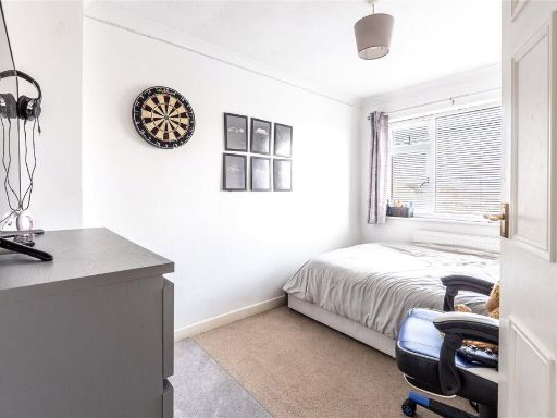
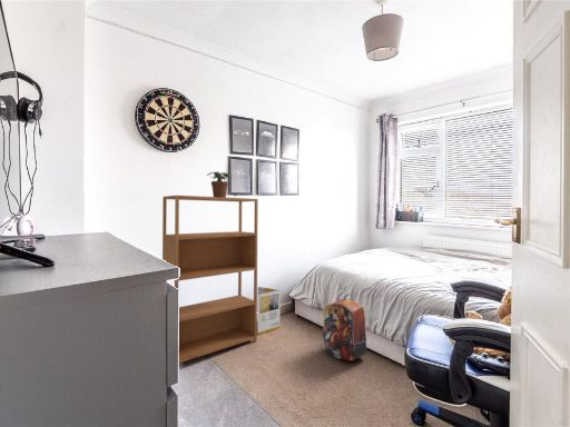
+ backpack [322,292,367,361]
+ potted plant [206,170,233,198]
+ bookshelf [161,195,259,364]
+ cardboard box [257,286,282,336]
